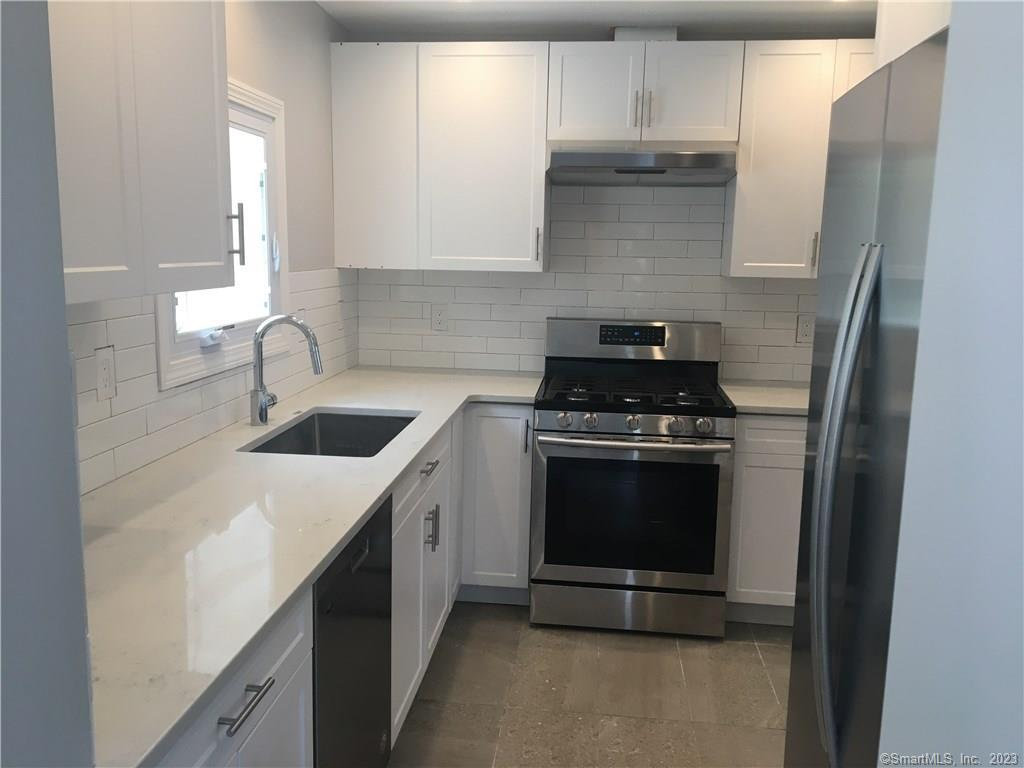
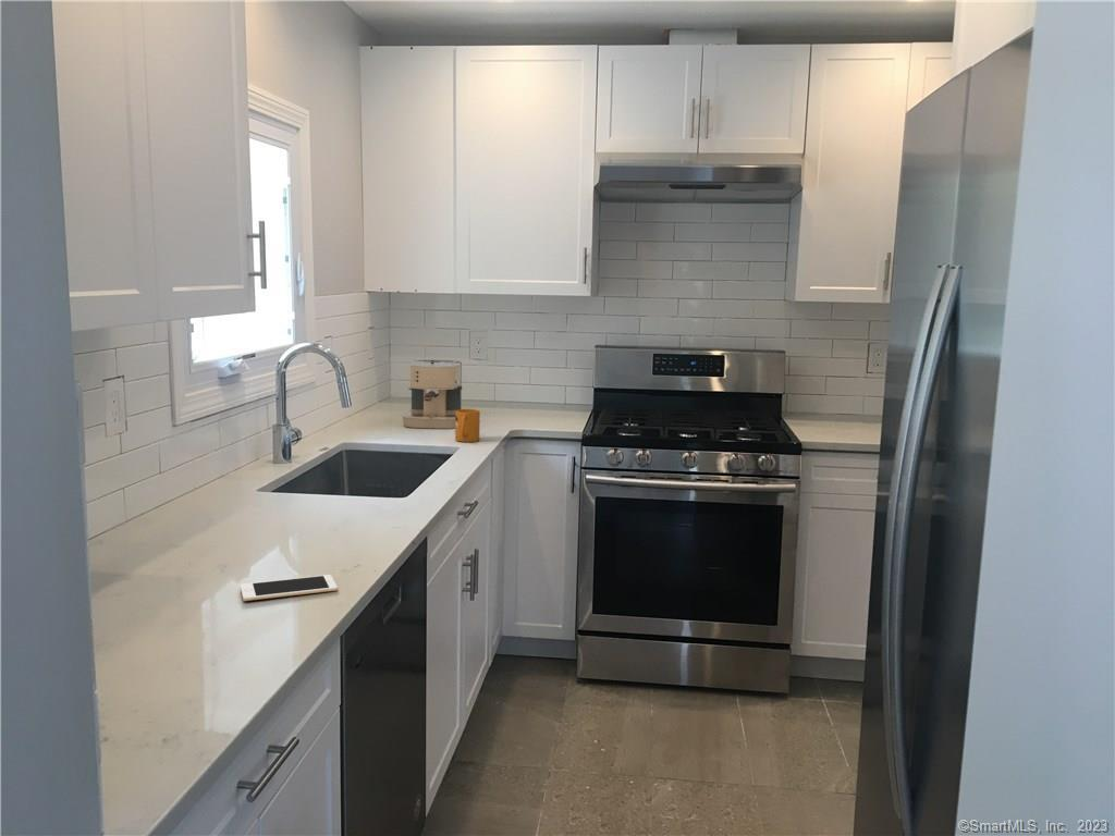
+ cell phone [240,574,339,602]
+ mug [454,408,481,443]
+ coffee maker [402,358,463,429]
